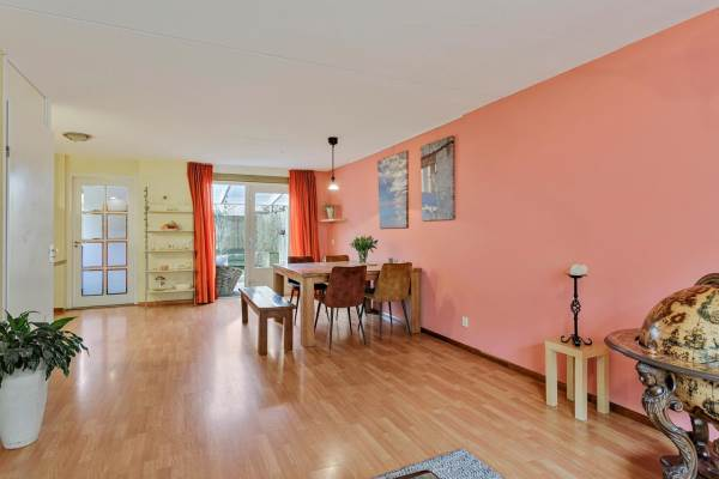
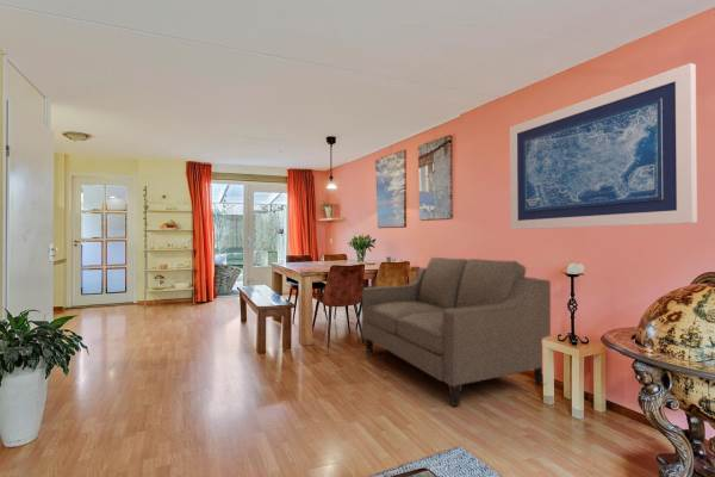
+ wall art [509,62,698,230]
+ sofa [361,256,552,407]
